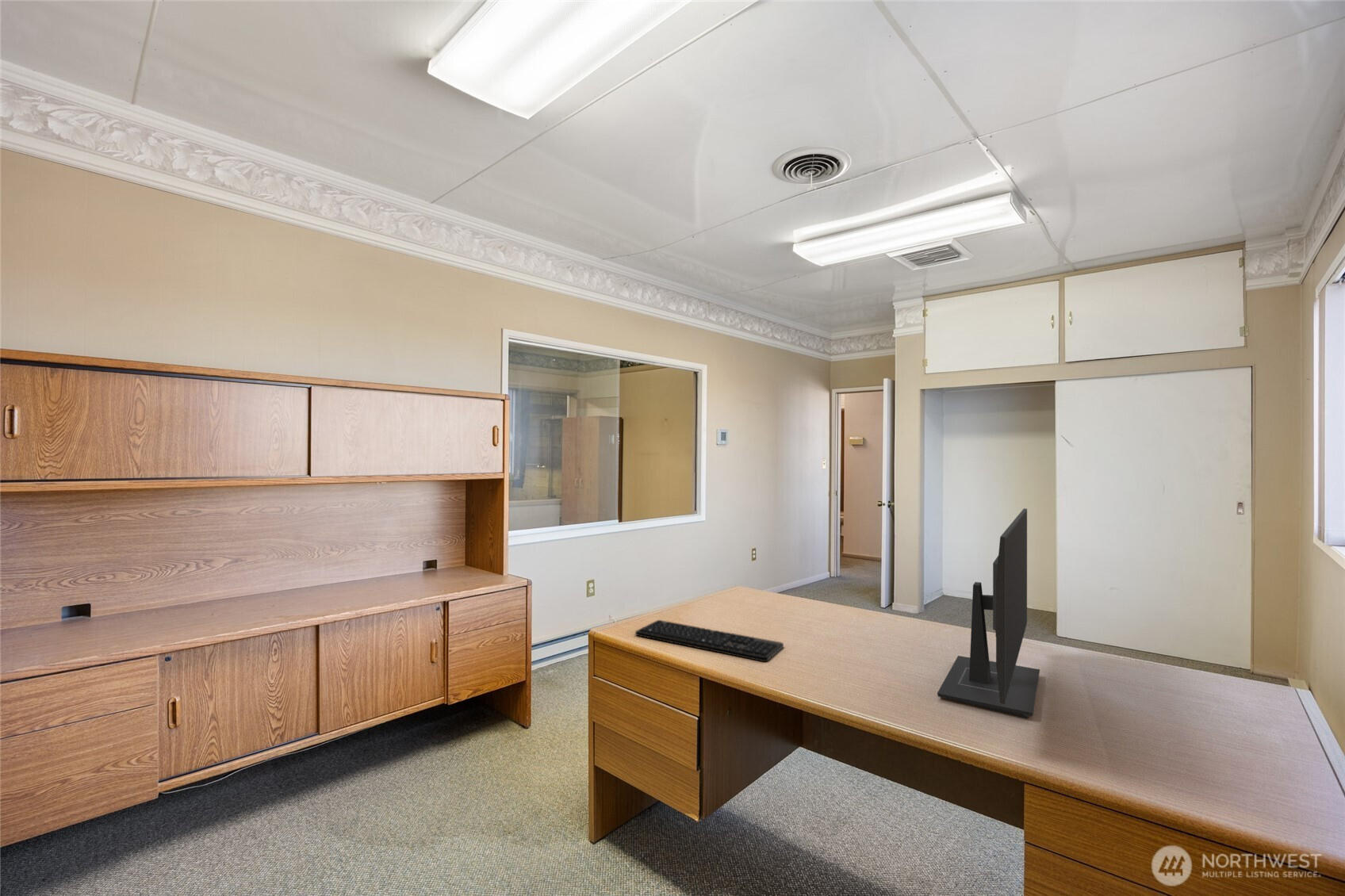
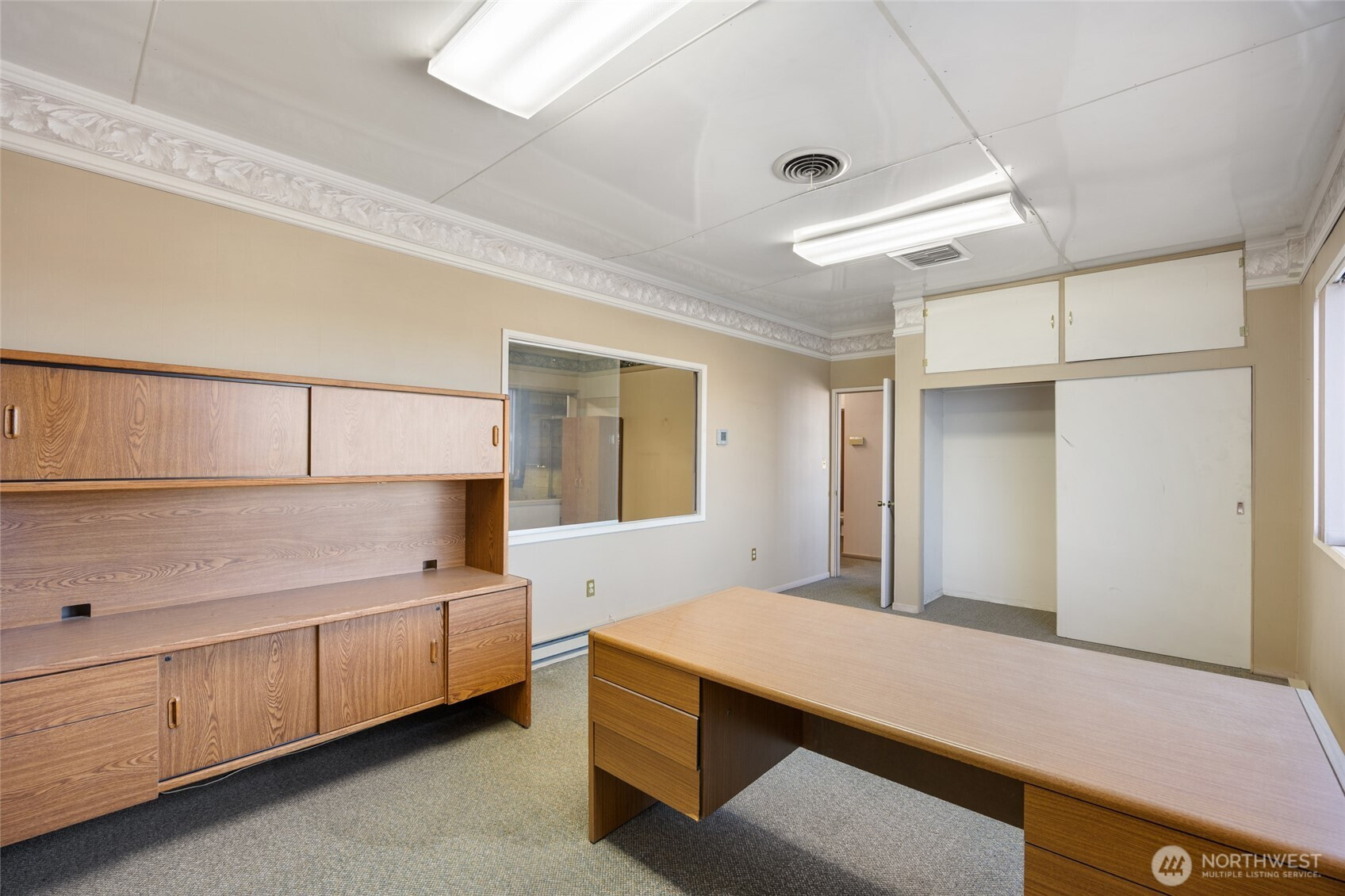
- keyboard [634,619,784,662]
- monitor [937,507,1040,718]
